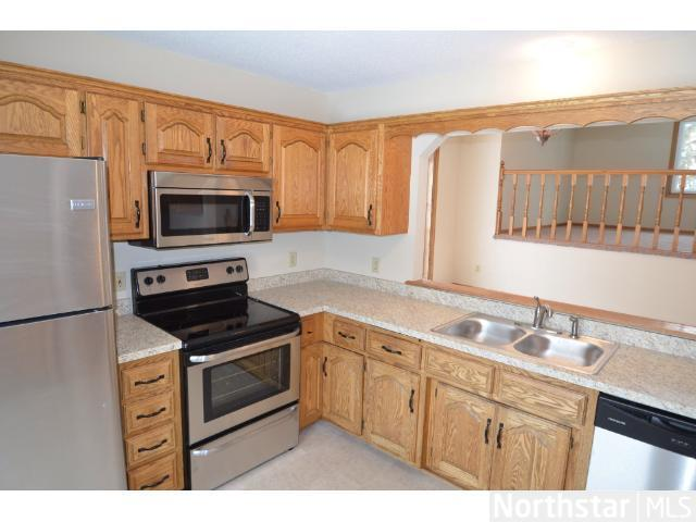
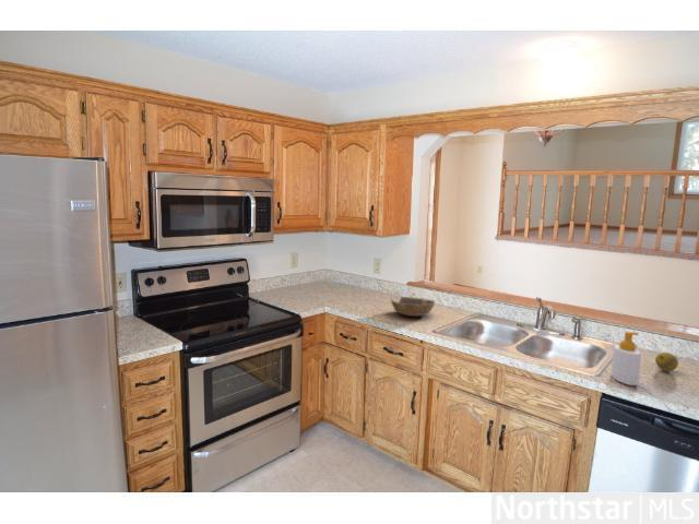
+ fruit [654,352,679,372]
+ bowl [390,296,437,318]
+ soap bottle [611,331,642,386]
